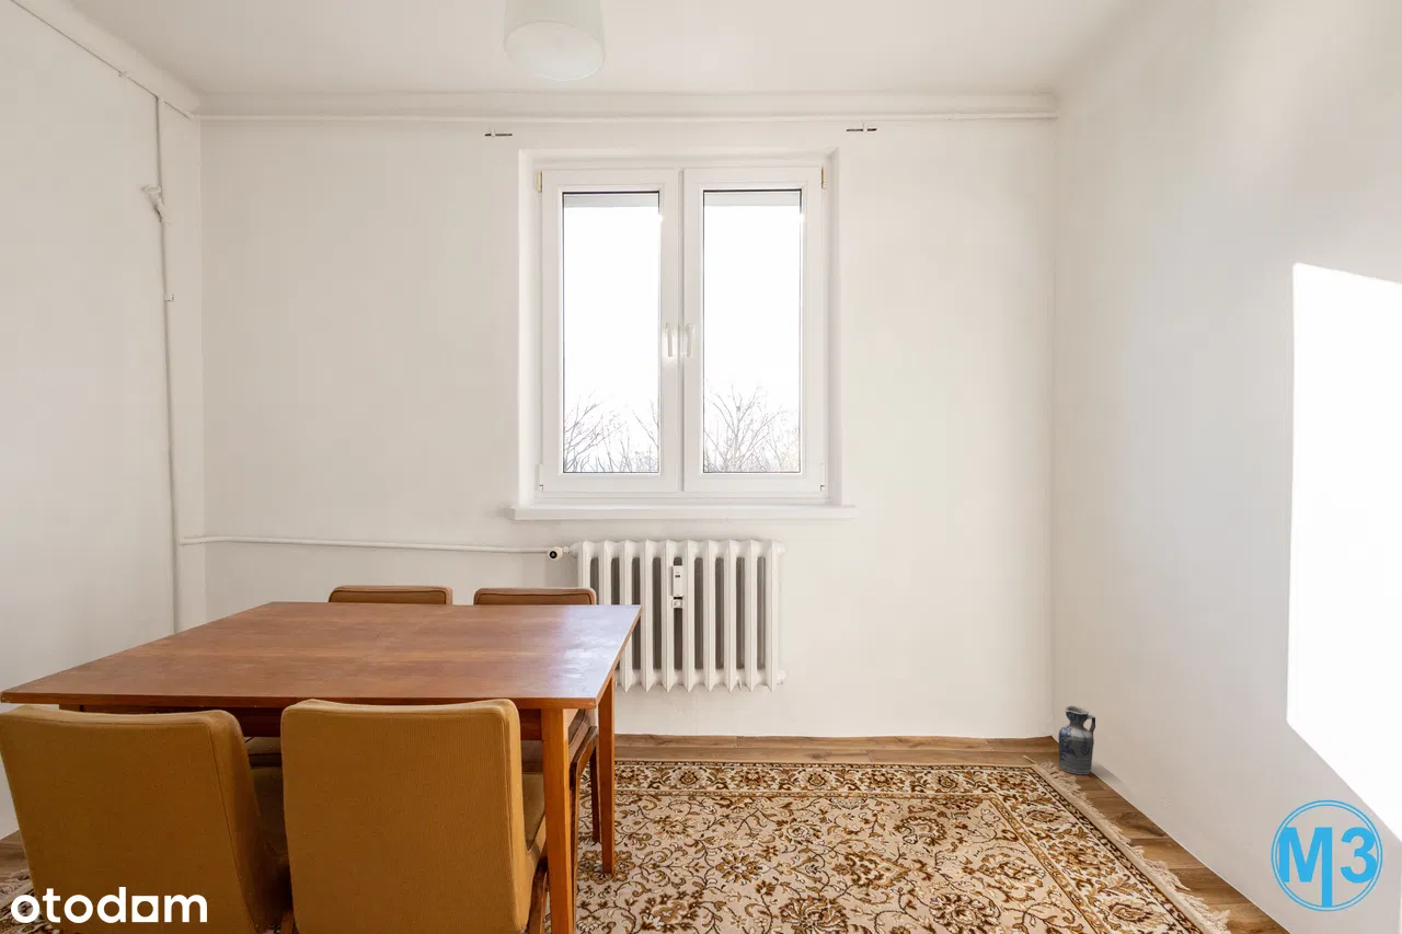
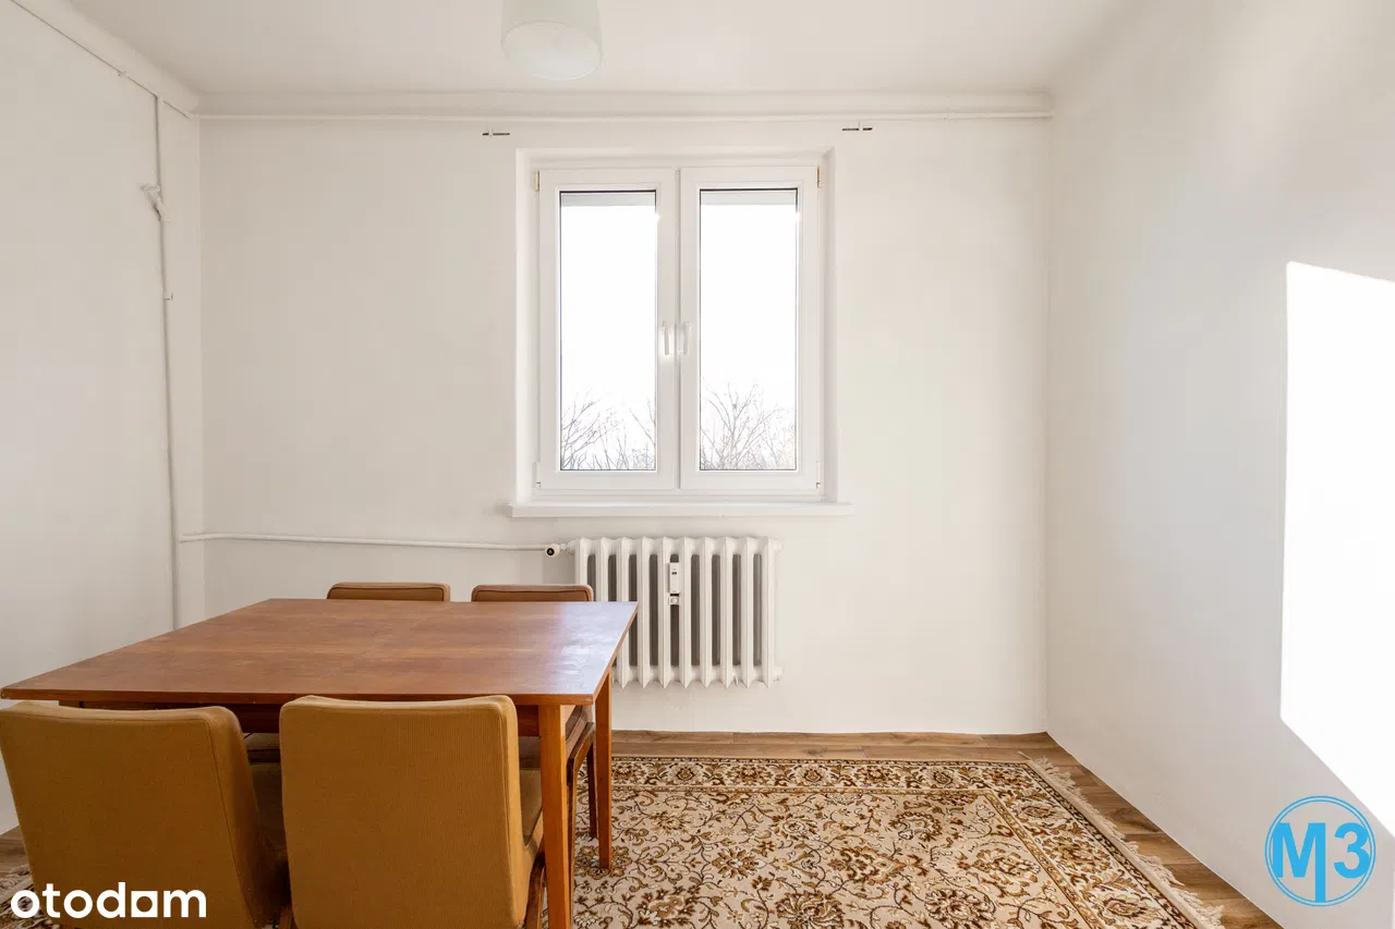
- ceramic jug [1057,705,1096,775]
